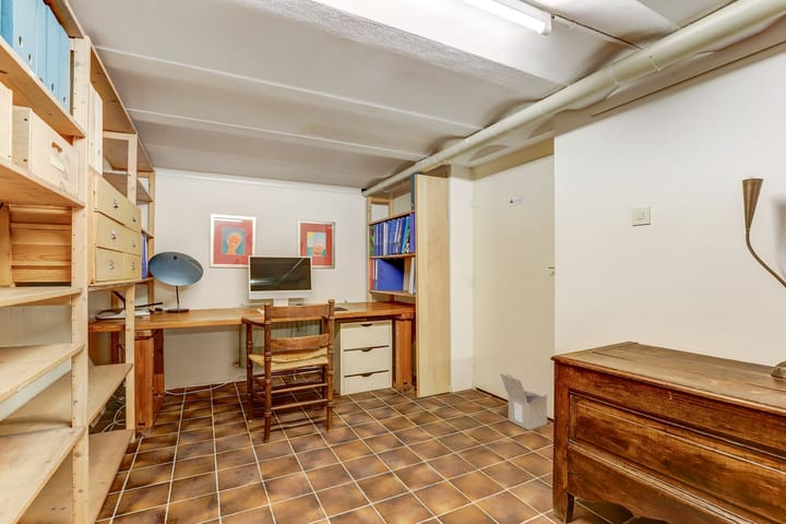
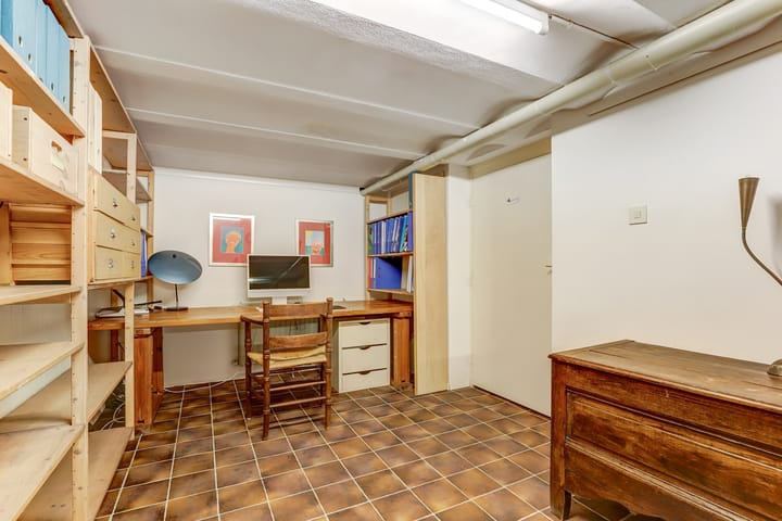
- cardboard box [500,373,548,431]
